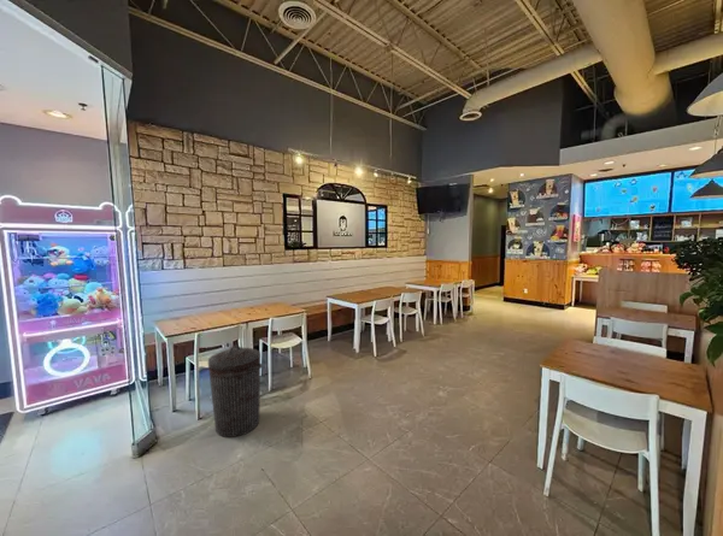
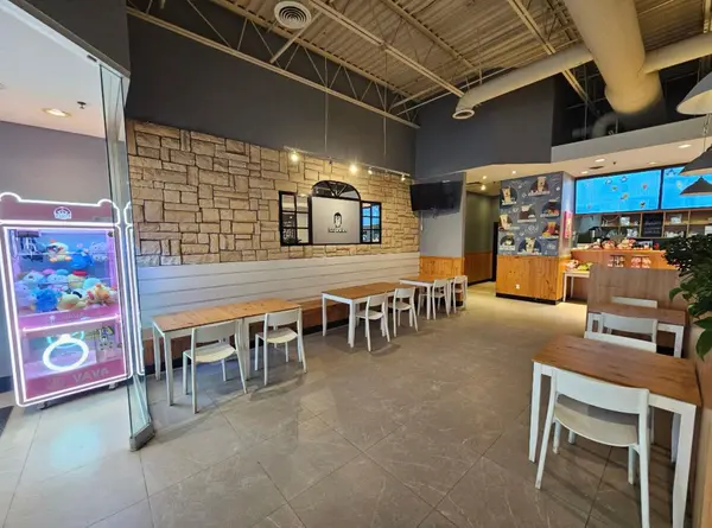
- trash can [207,343,264,438]
